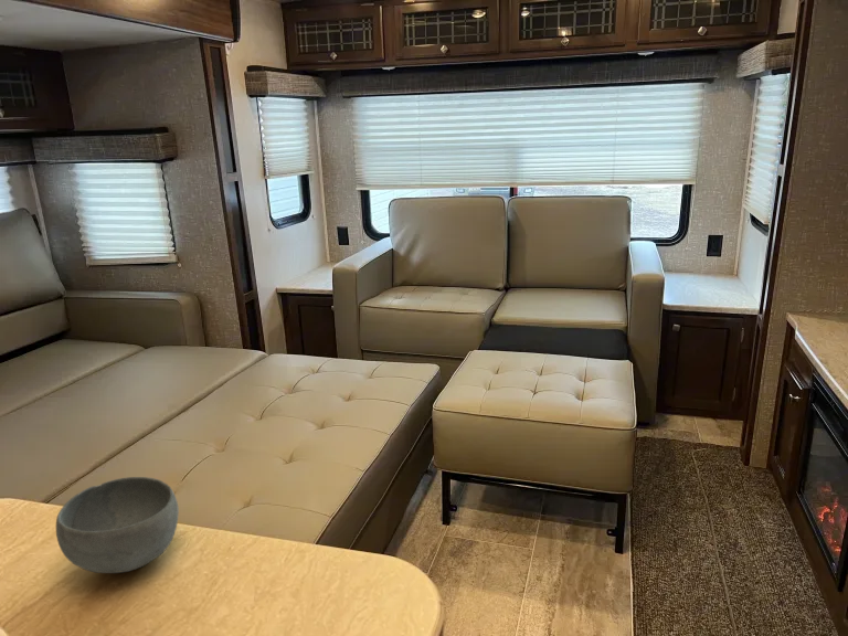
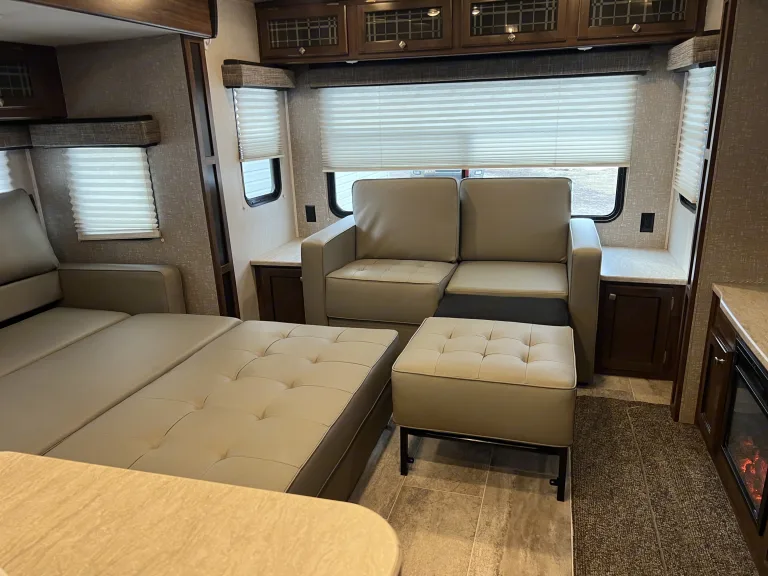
- bowl [55,476,180,574]
